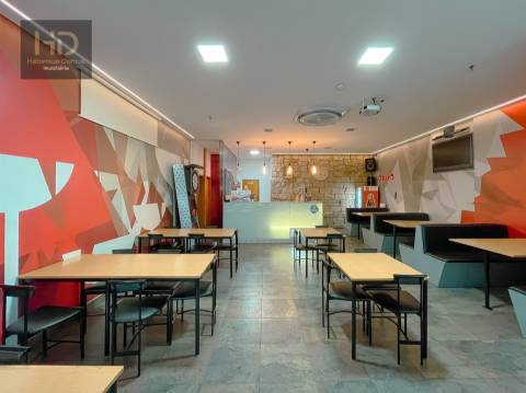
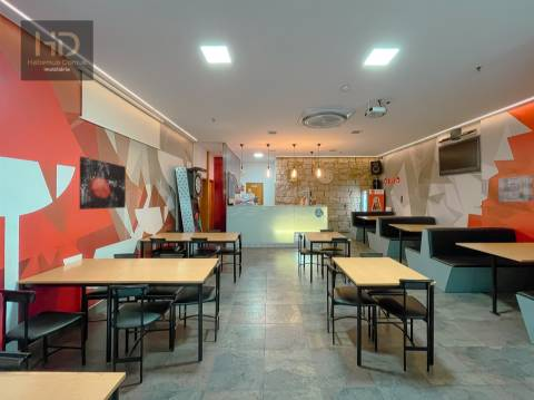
+ wall art [497,174,534,203]
+ wall art [79,156,127,211]
